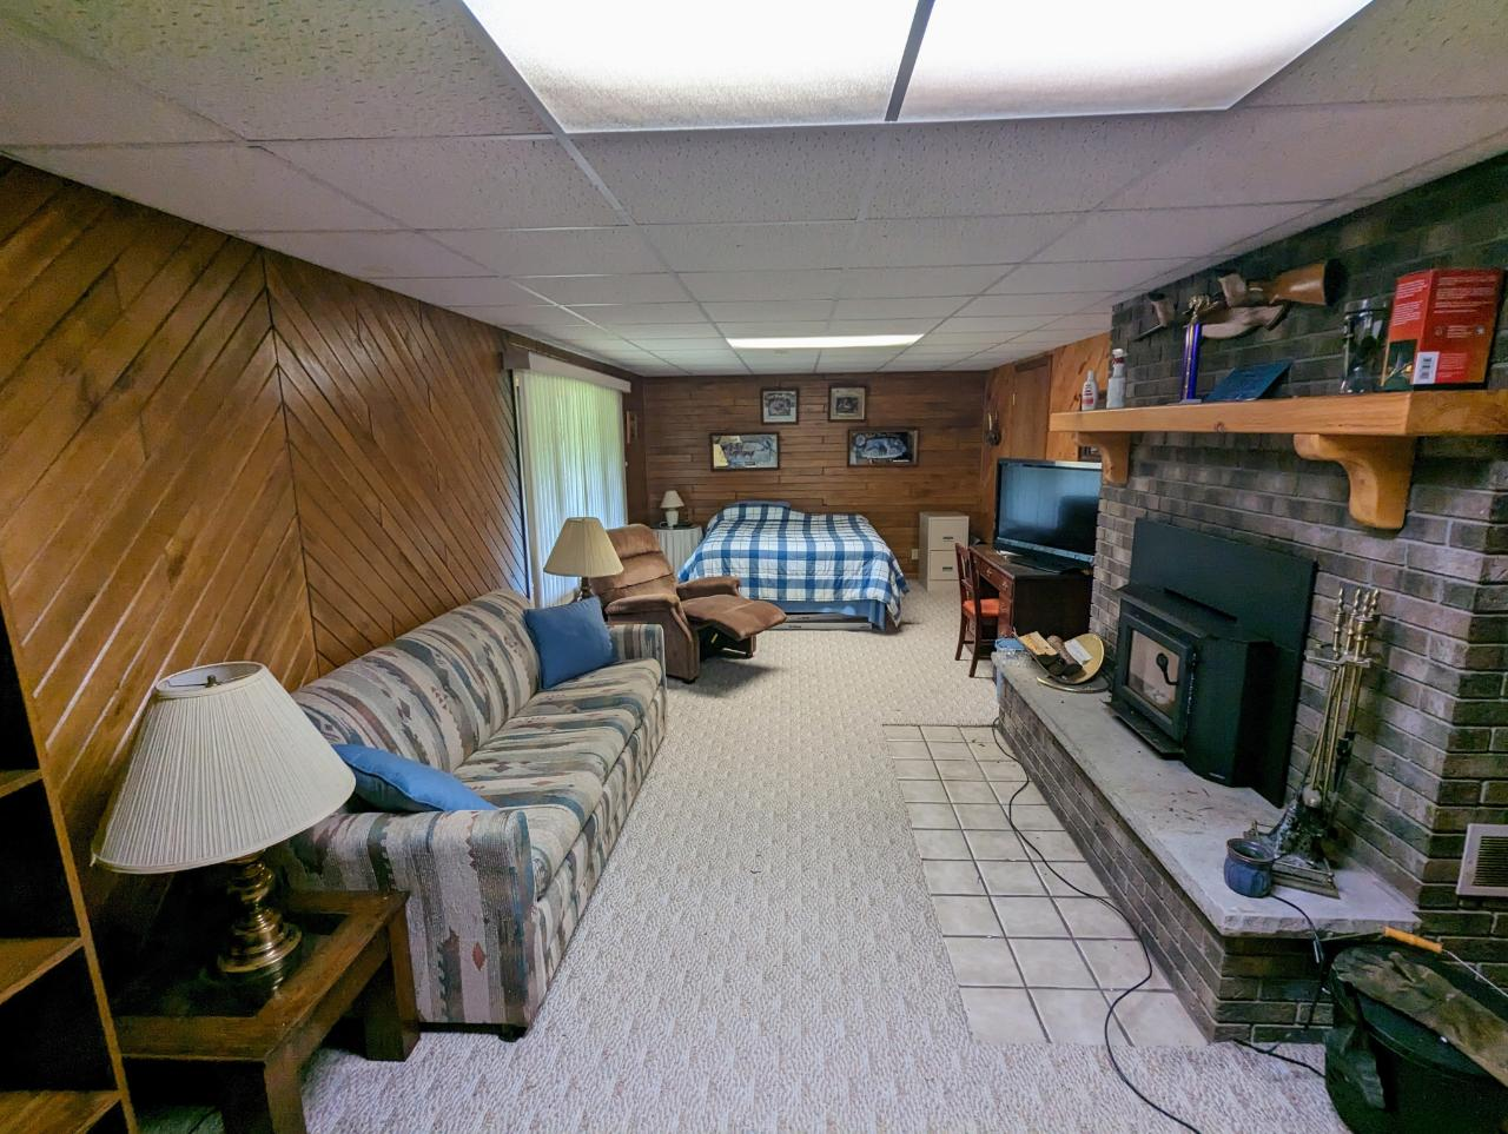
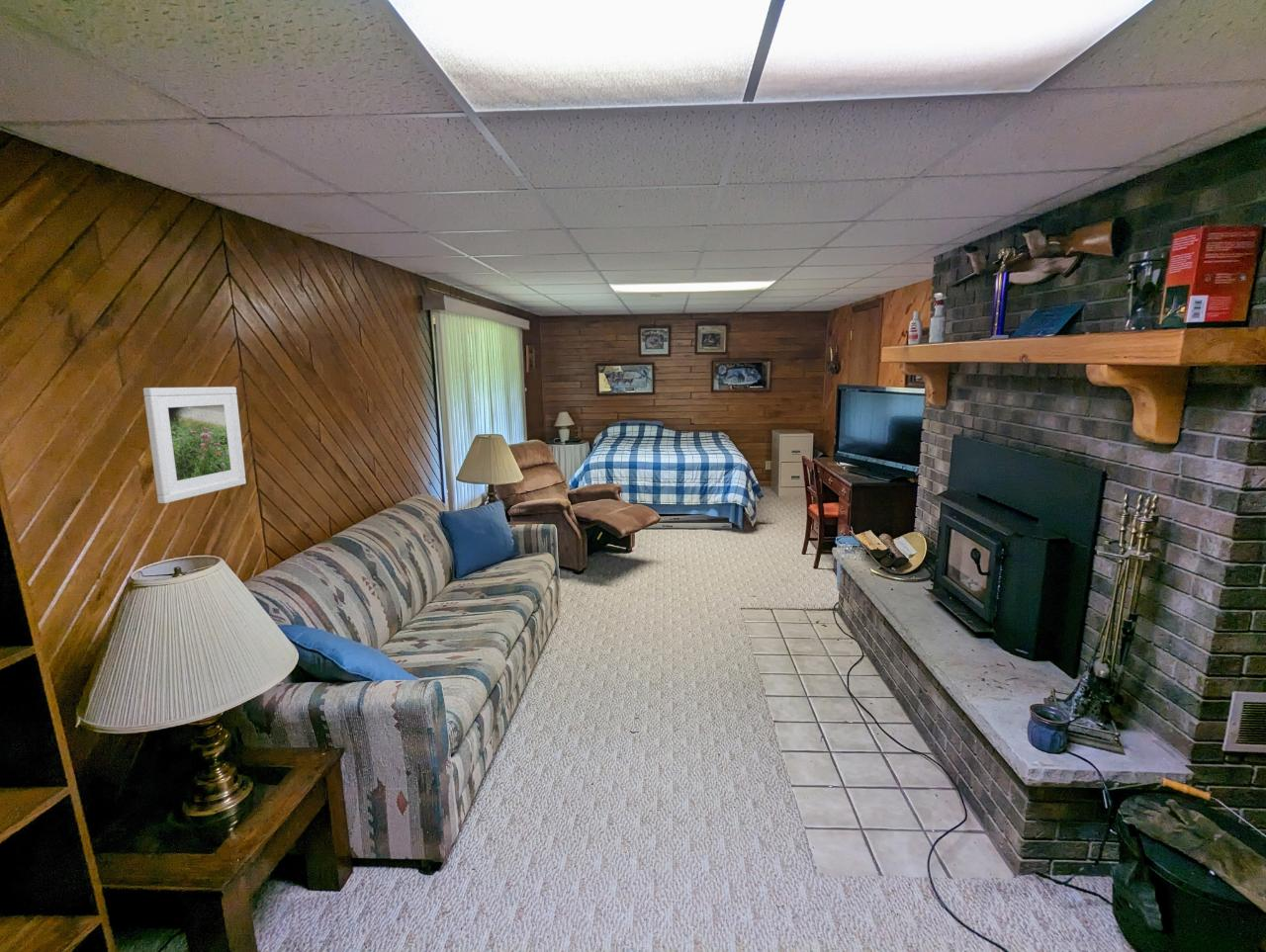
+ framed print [142,386,247,504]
